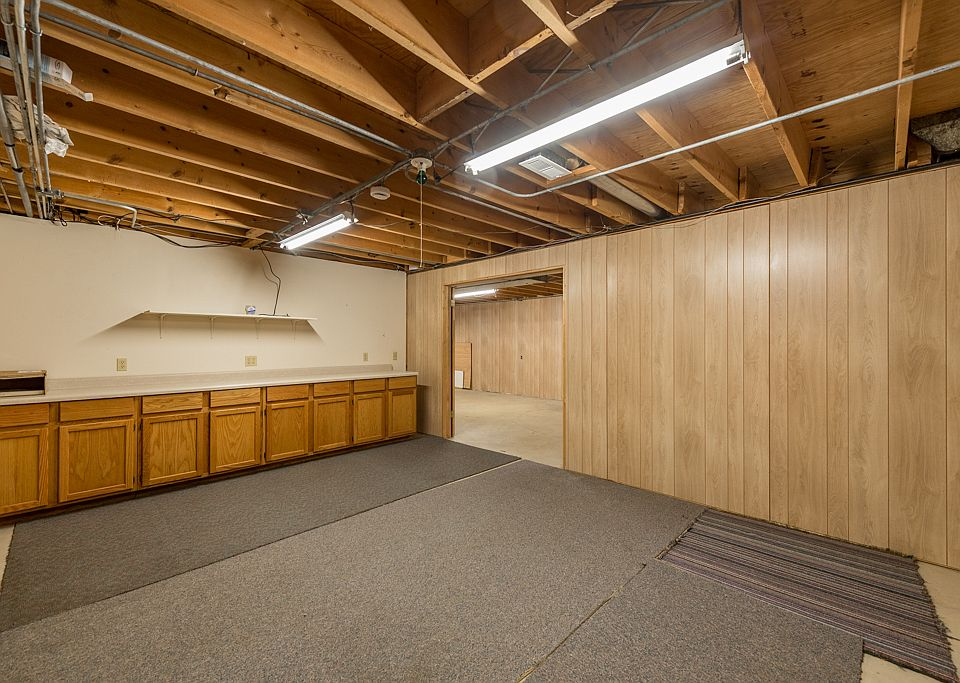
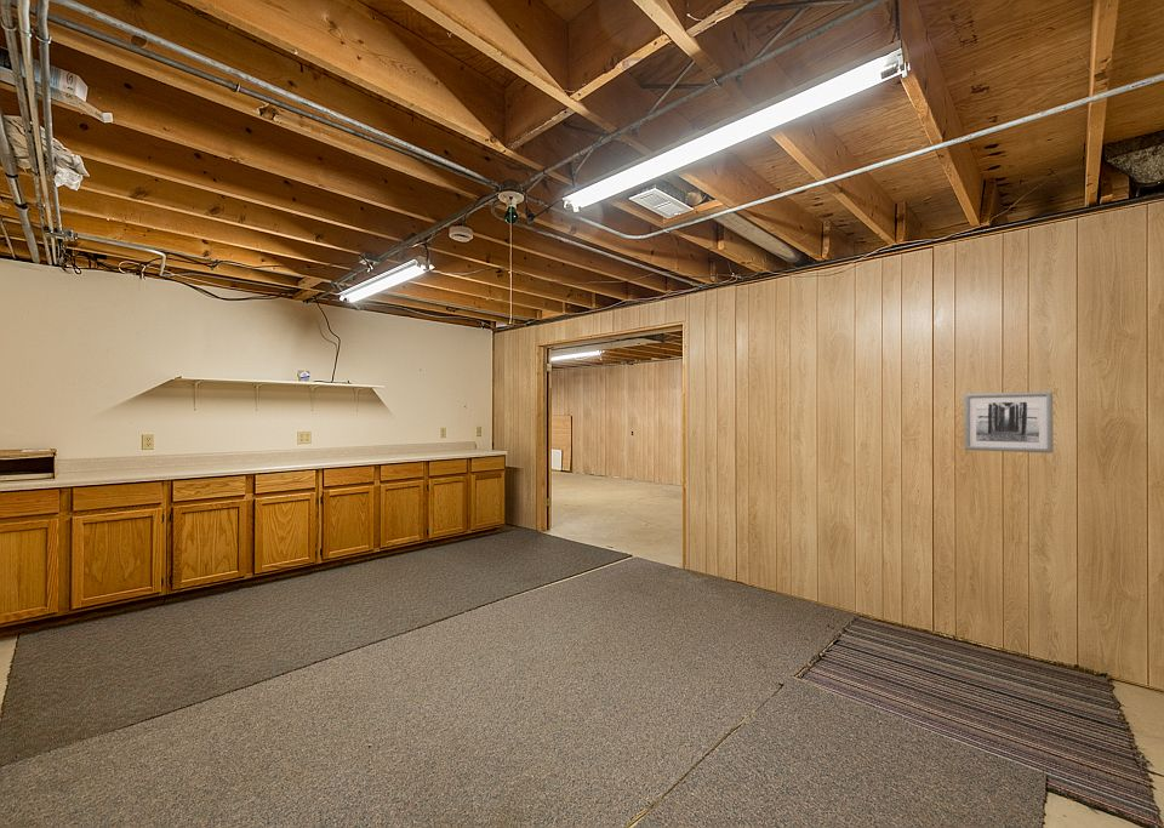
+ wall art [963,390,1055,455]
